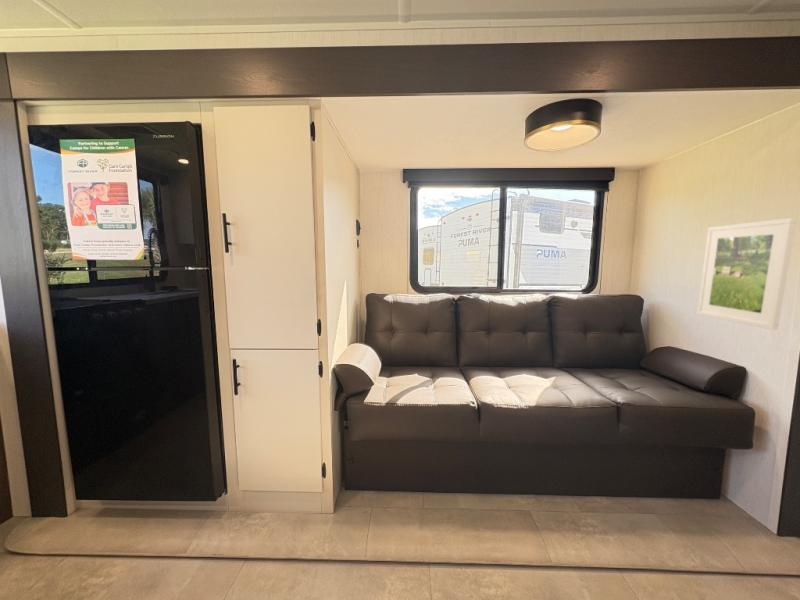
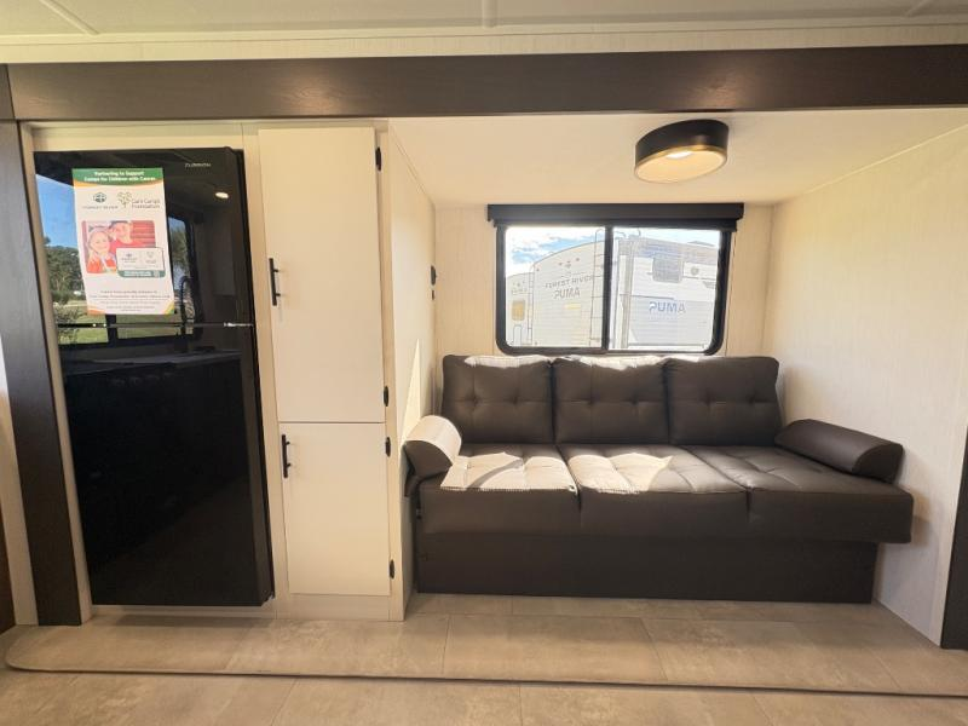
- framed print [696,217,797,331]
